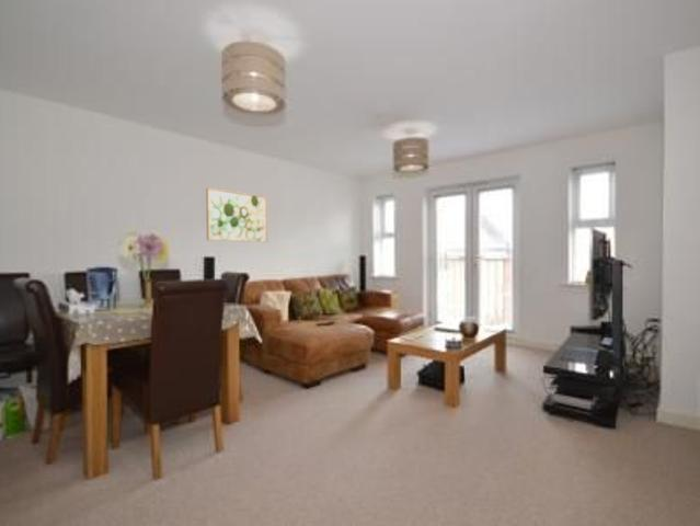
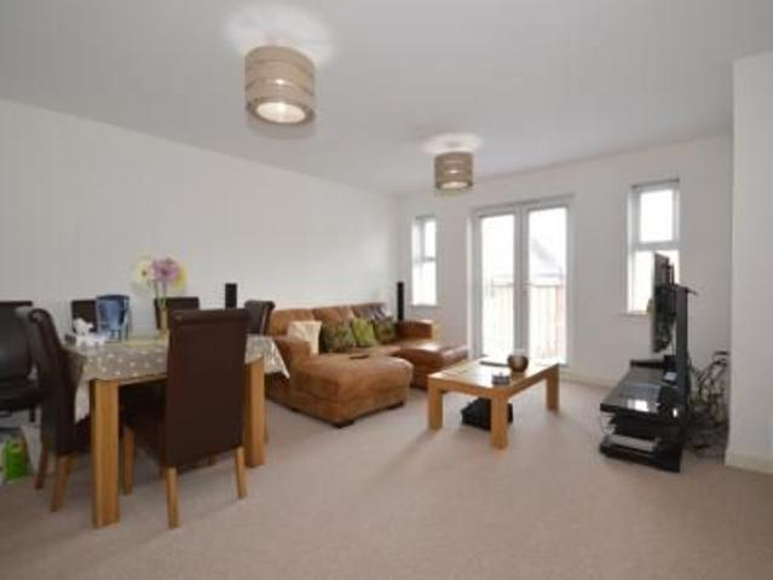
- wall art [205,187,268,243]
